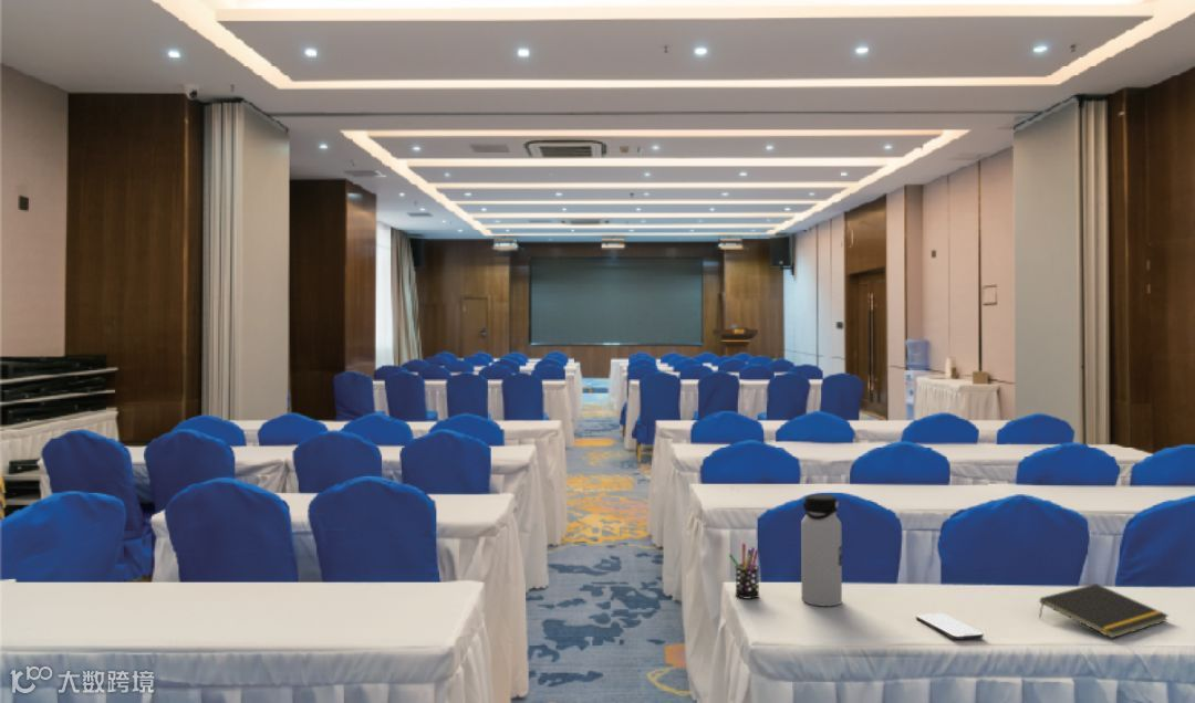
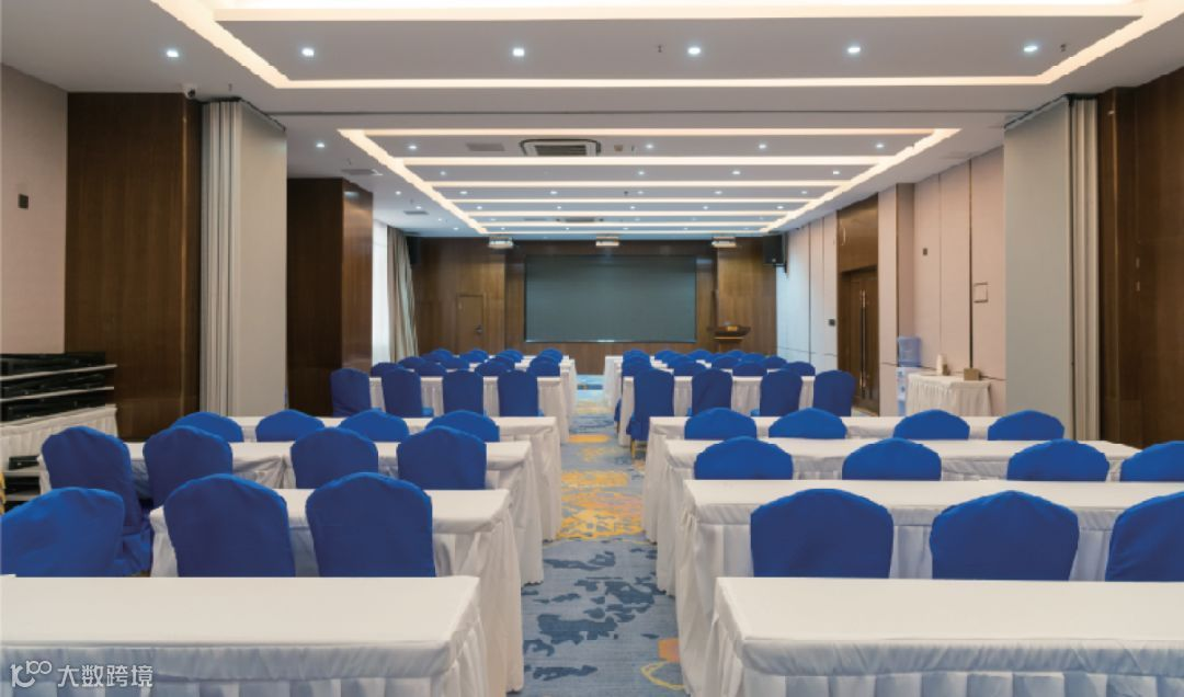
- smartphone [915,612,985,641]
- water bottle [800,493,843,607]
- pen holder [728,543,760,599]
- notepad [1038,583,1170,639]
